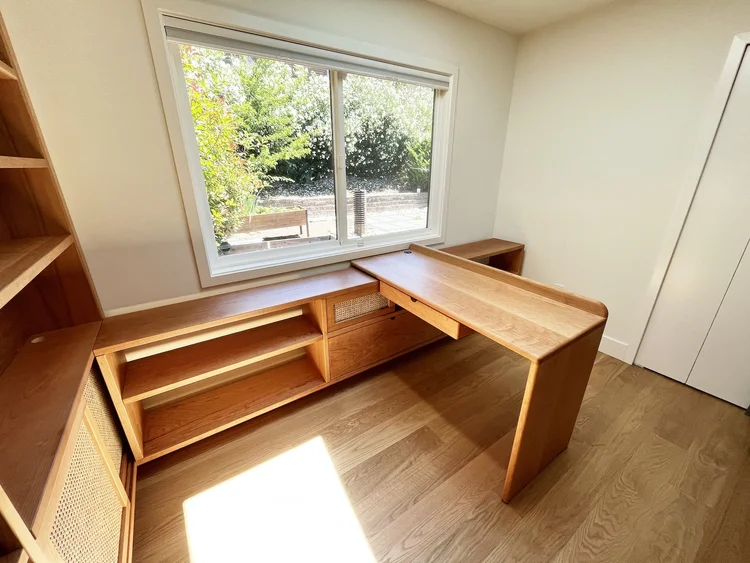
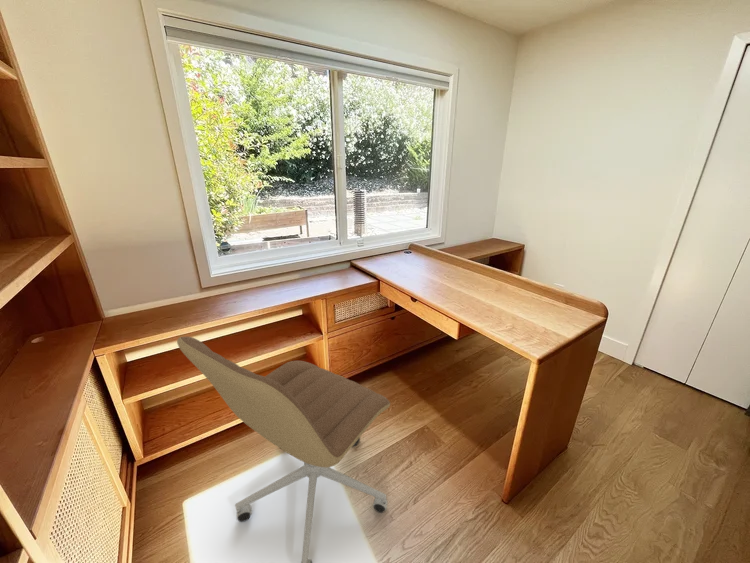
+ office chair [176,336,391,563]
